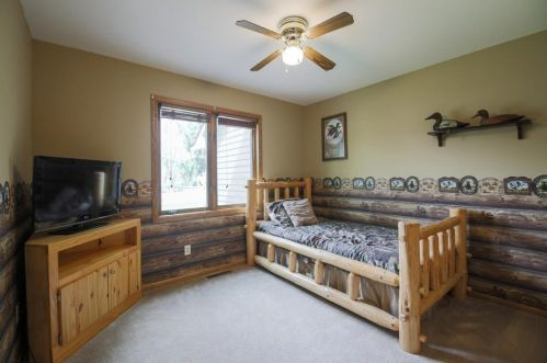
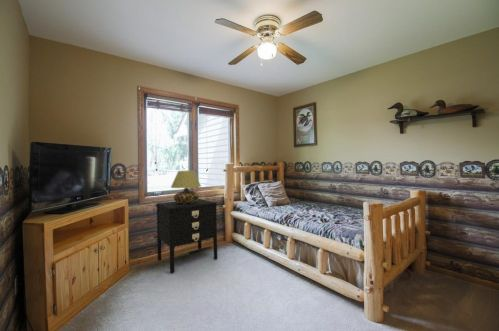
+ table lamp [170,170,202,204]
+ nightstand [155,198,218,274]
